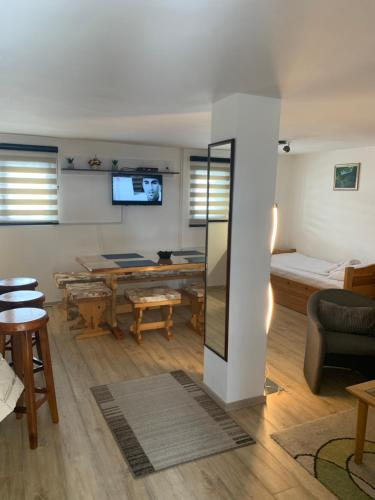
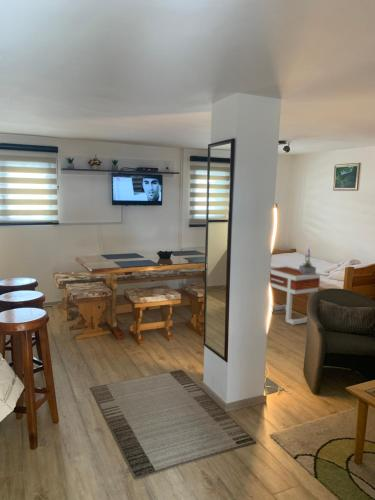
+ potted plant [298,246,317,274]
+ side table [270,265,321,326]
